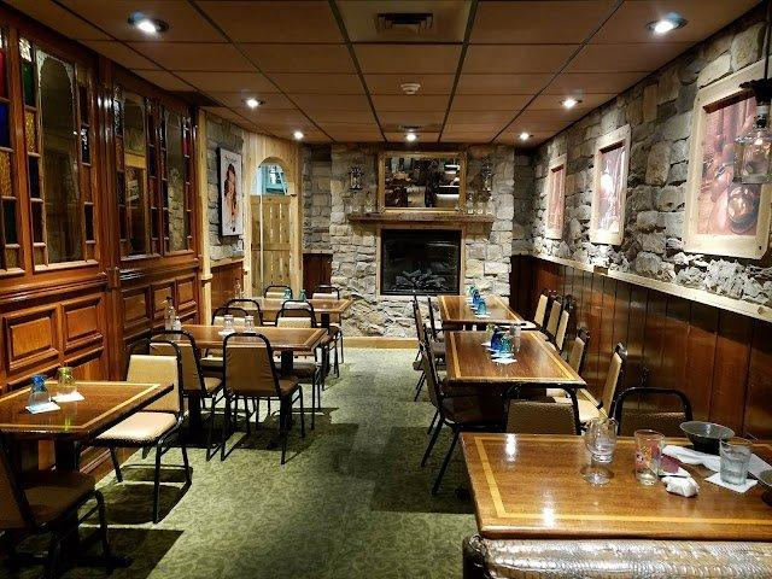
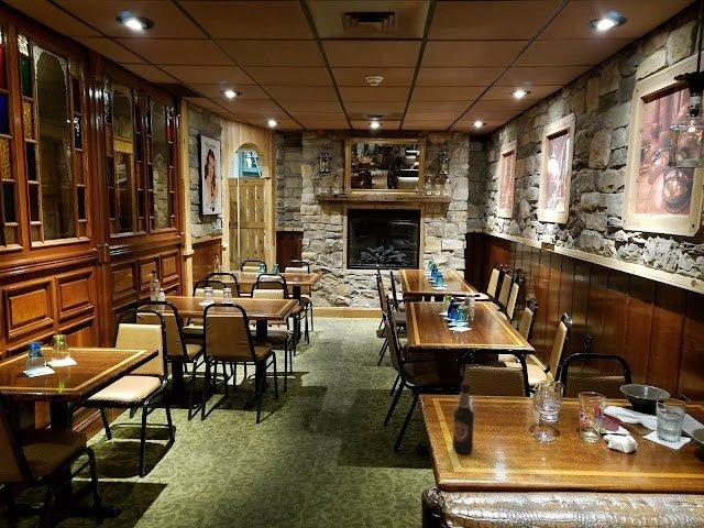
+ bottle [451,381,475,454]
